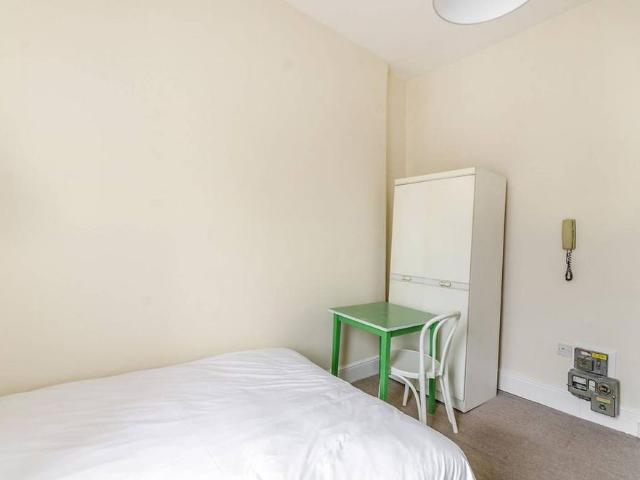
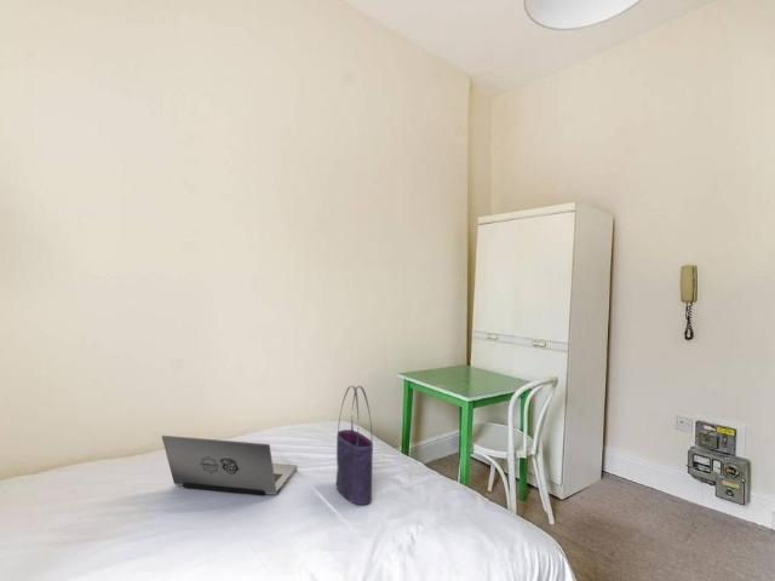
+ laptop [160,435,298,496]
+ tote bag [335,385,374,506]
